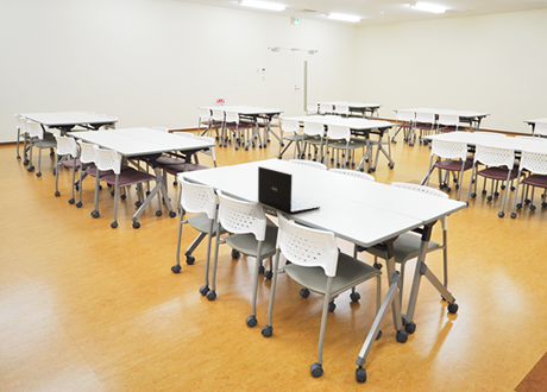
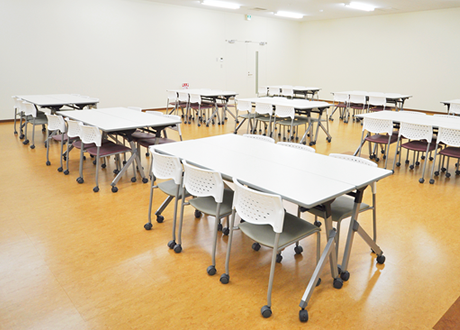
- laptop [257,165,321,214]
